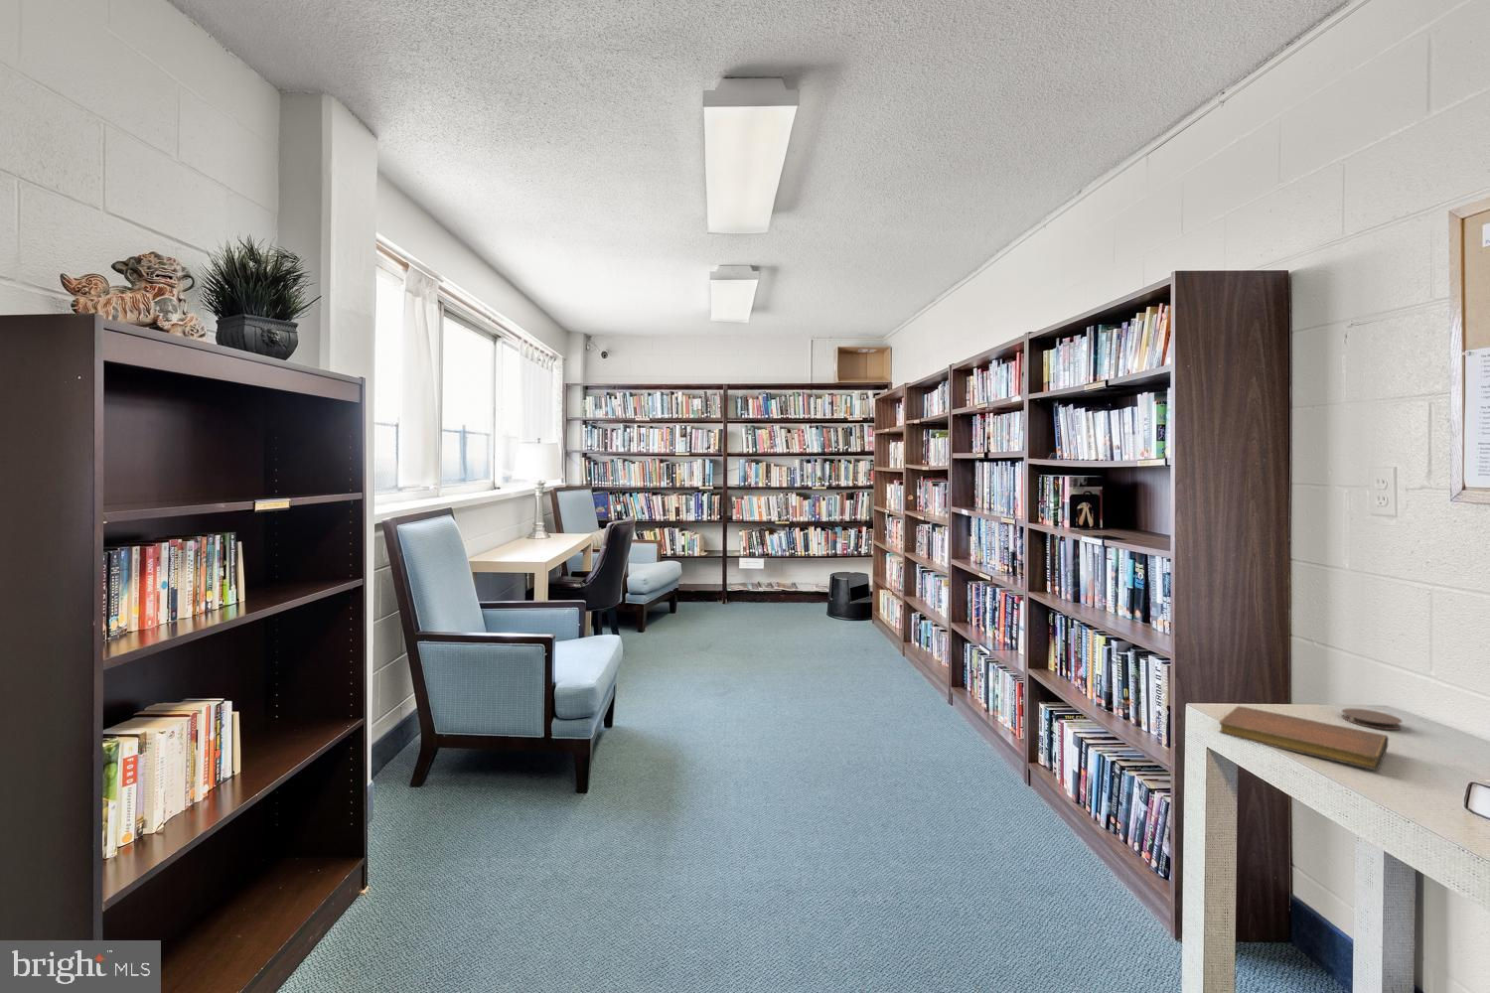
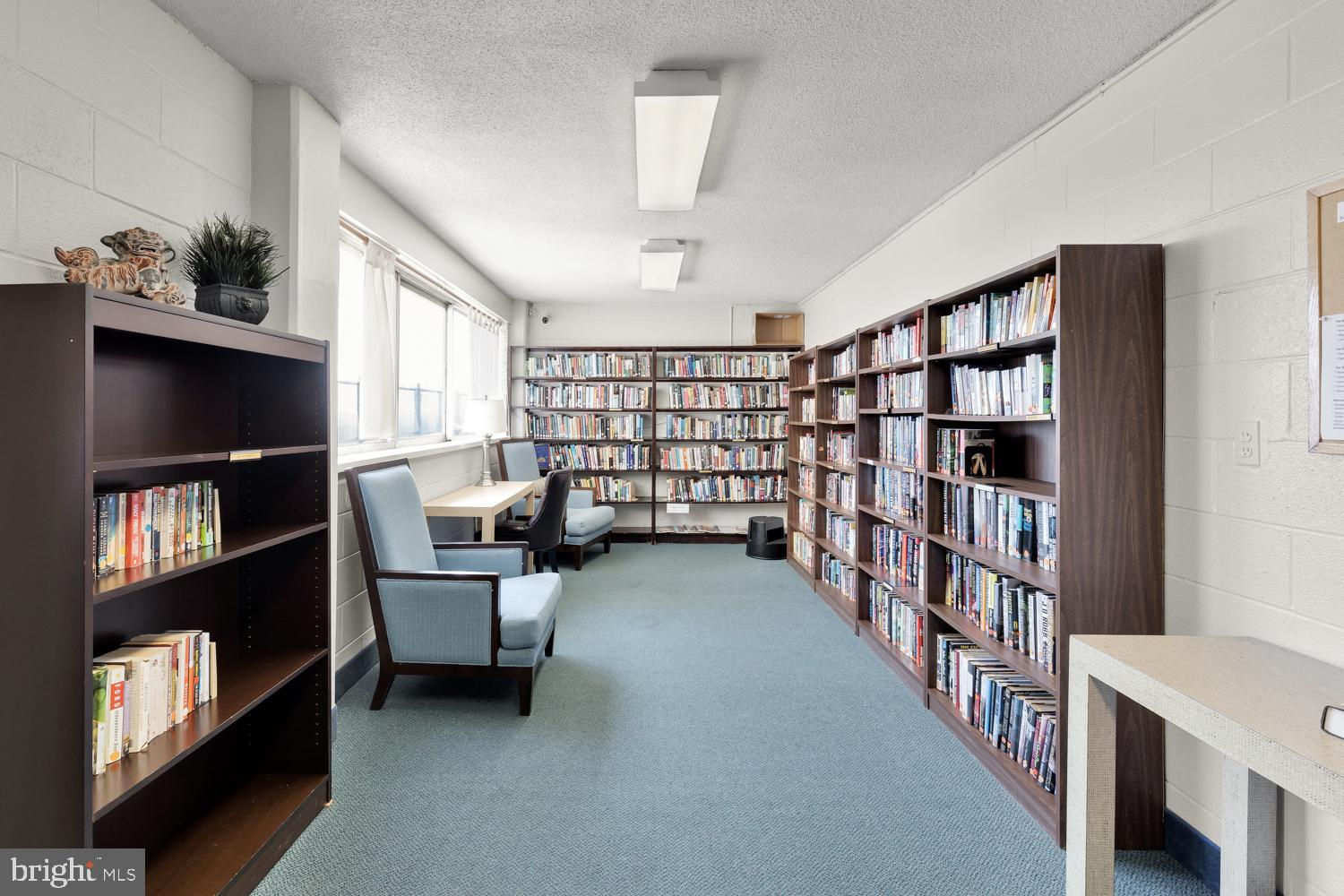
- coaster [1341,708,1404,730]
- notebook [1217,705,1390,771]
